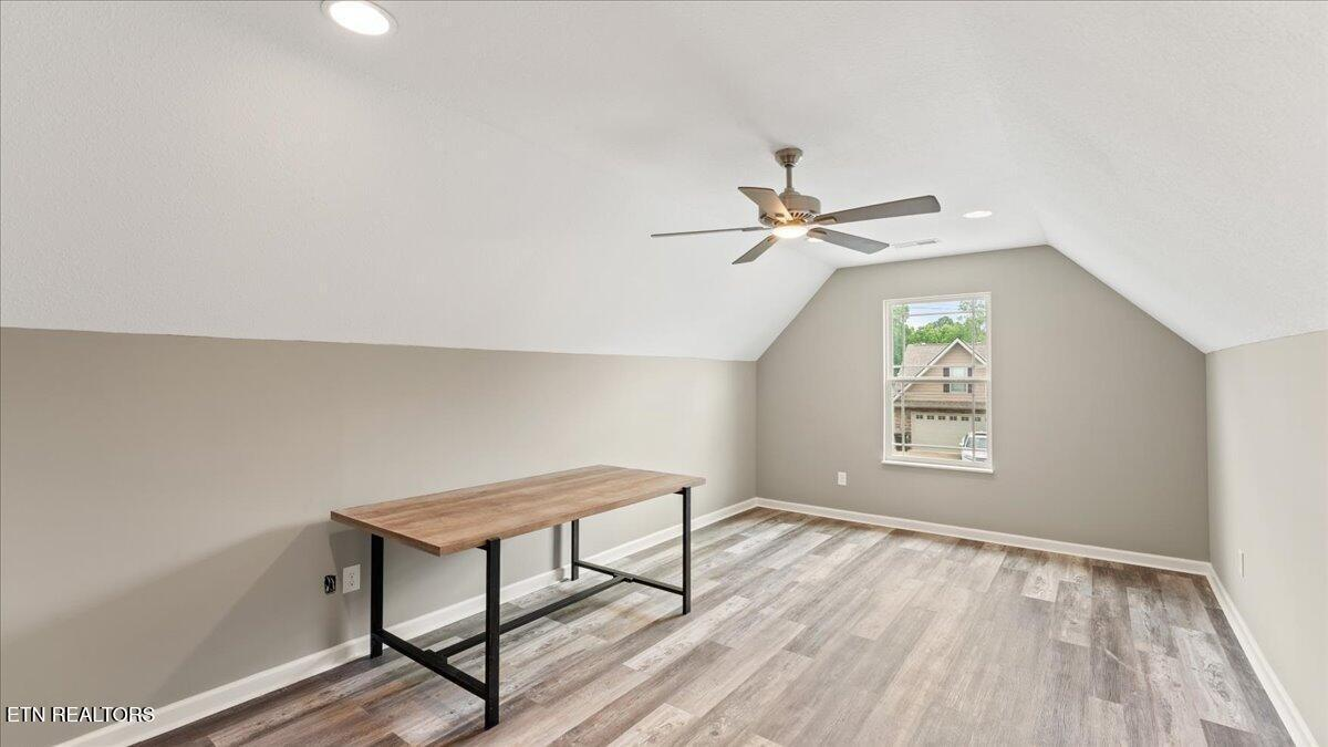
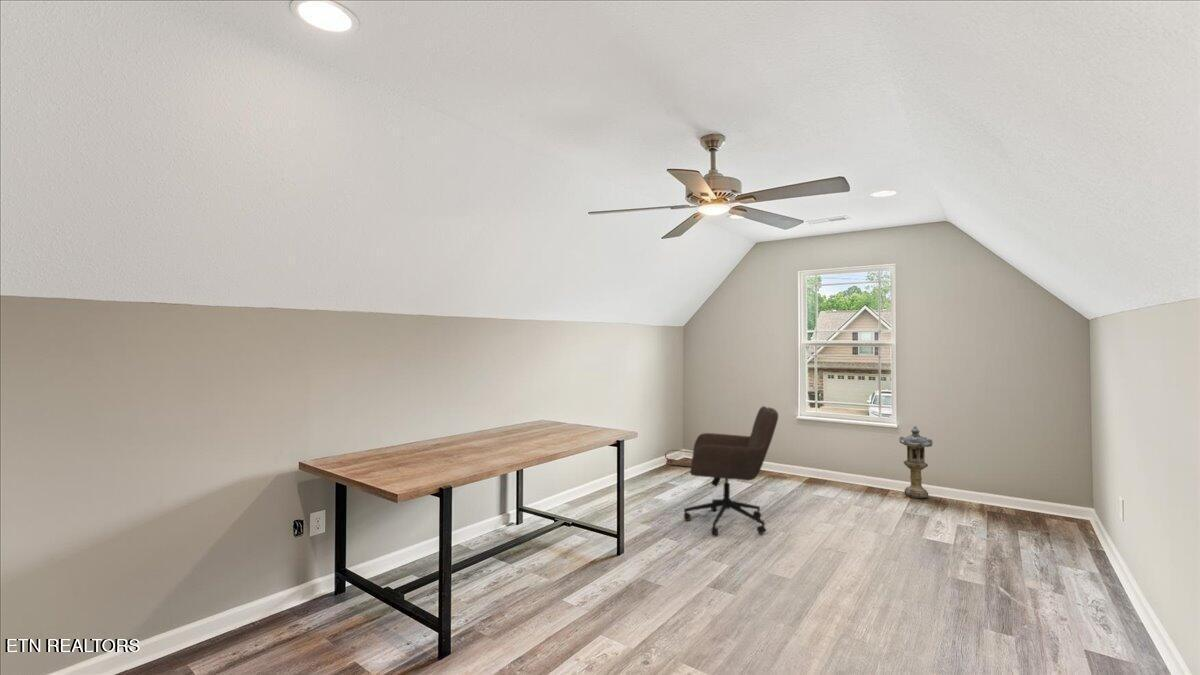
+ lantern [898,425,934,499]
+ office chair [683,405,779,536]
+ bag [664,449,693,468]
